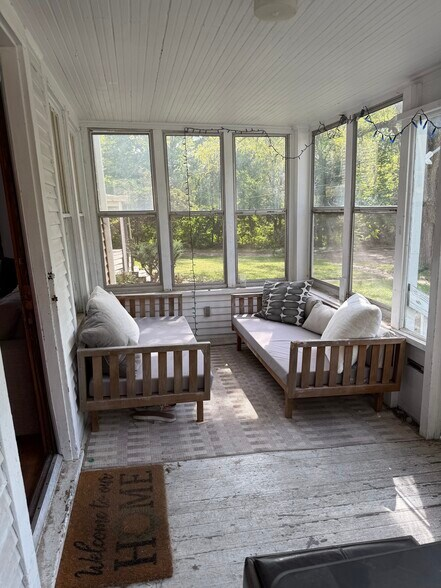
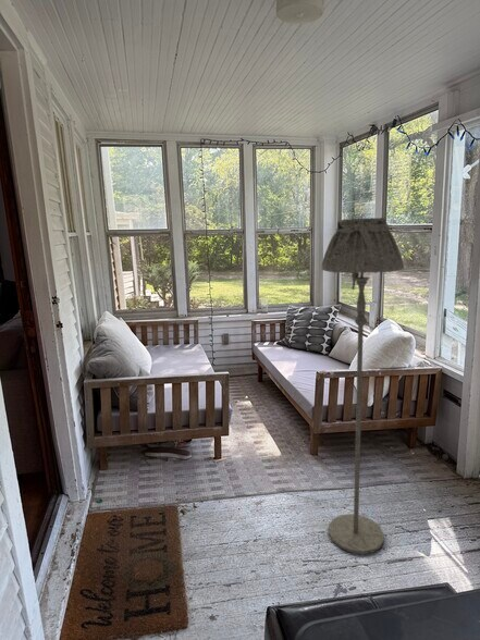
+ floor lamp [320,217,405,555]
